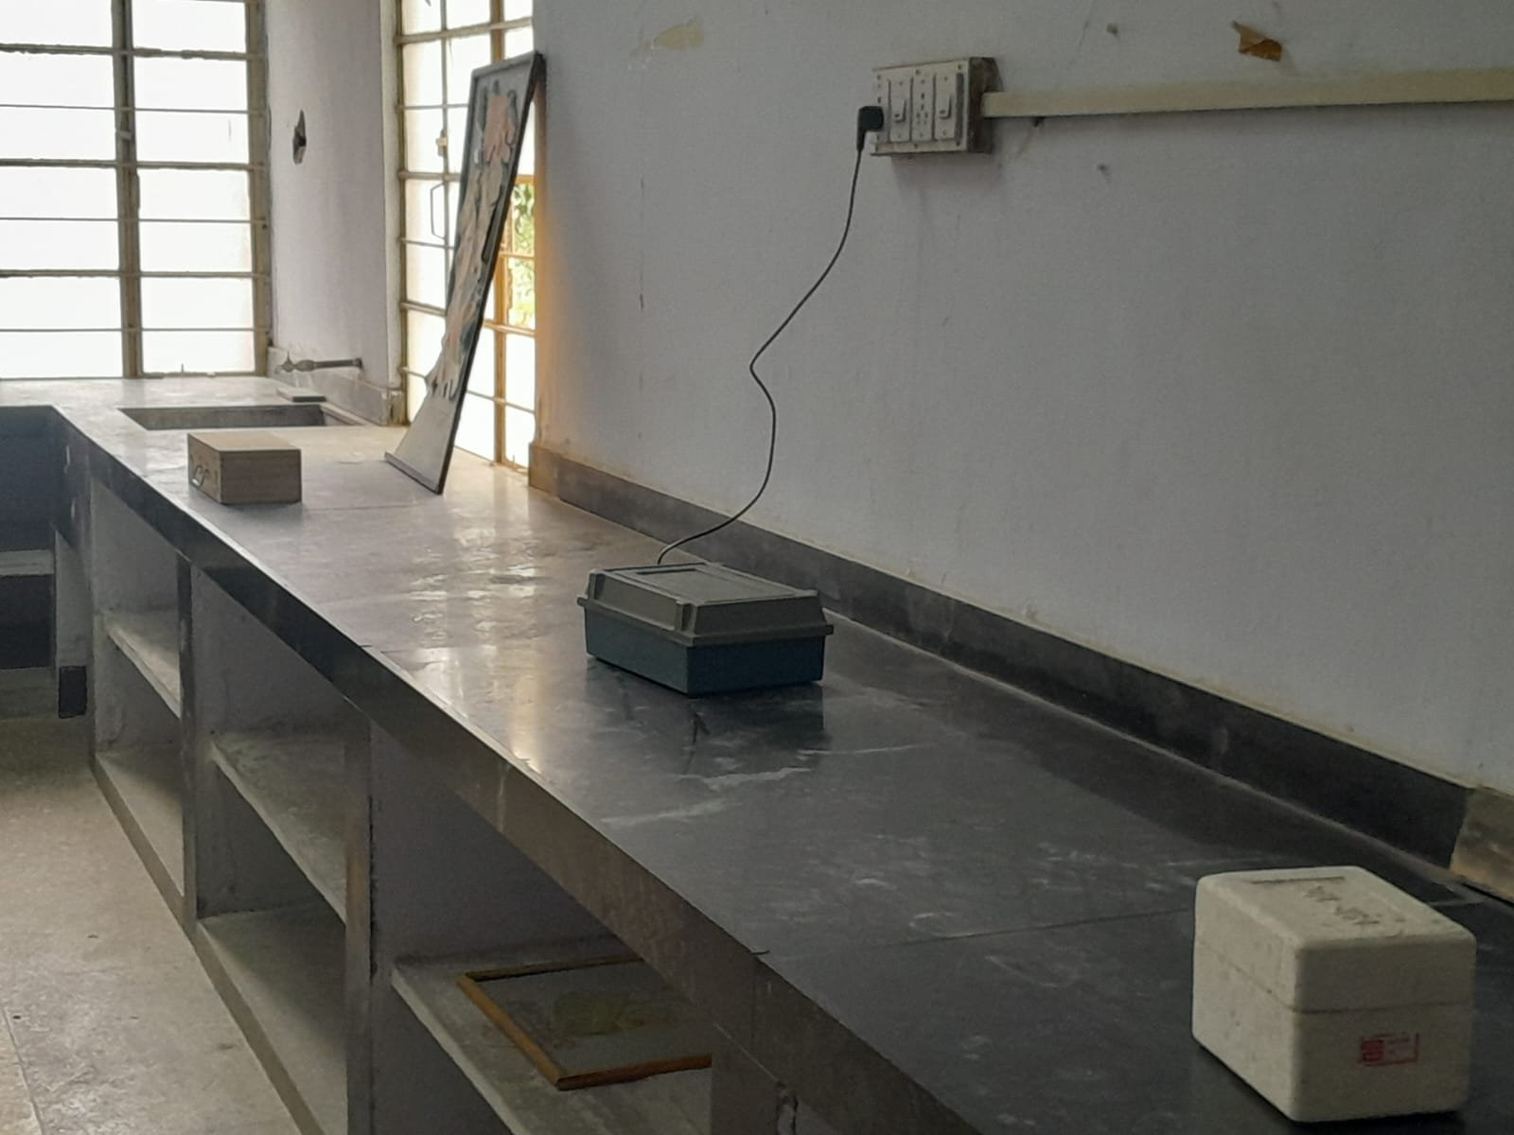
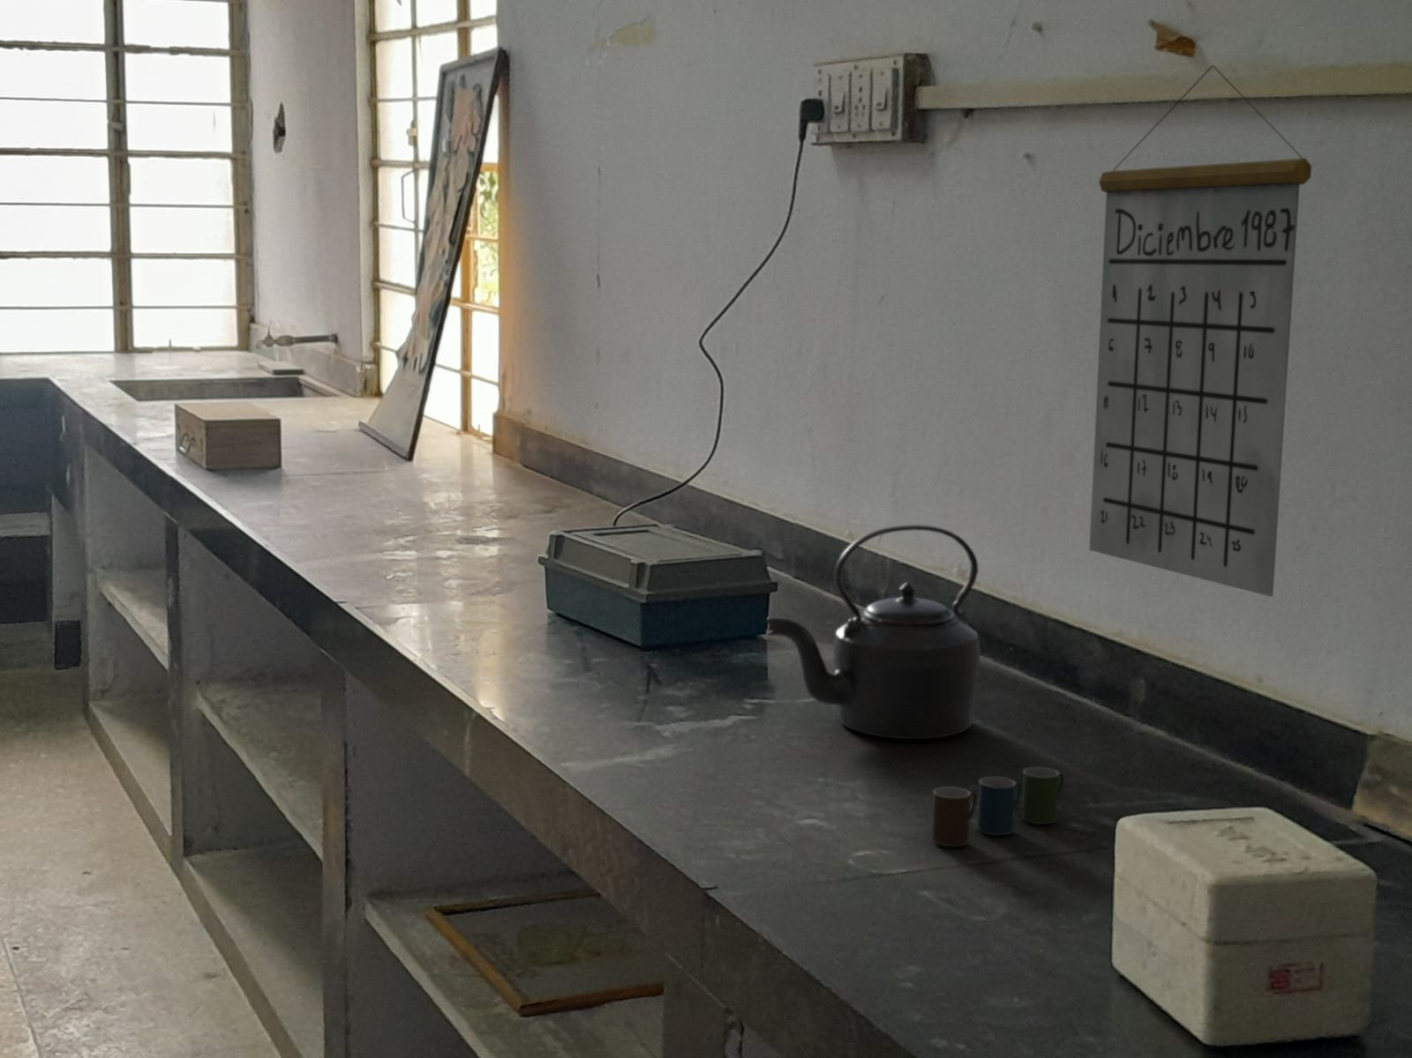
+ calendar [1088,64,1312,598]
+ cup [931,766,1065,847]
+ kettle [765,523,982,740]
